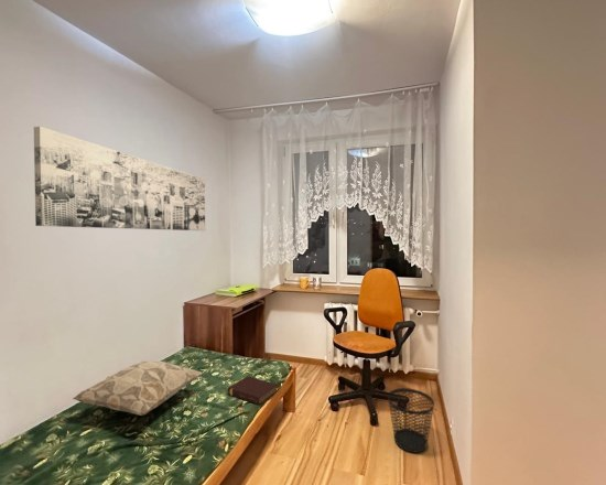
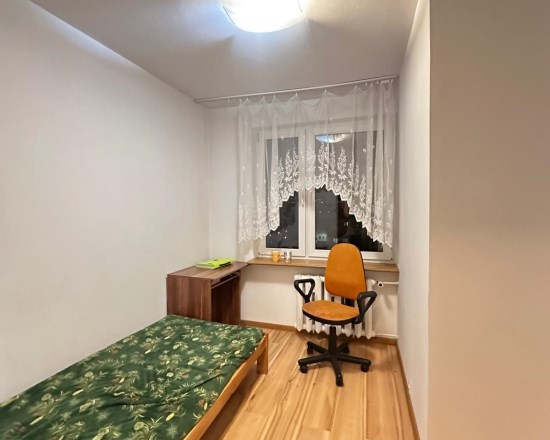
- book [227,375,279,406]
- decorative pillow [72,360,204,417]
- wall art [33,126,206,231]
- wastebasket [387,387,435,454]
